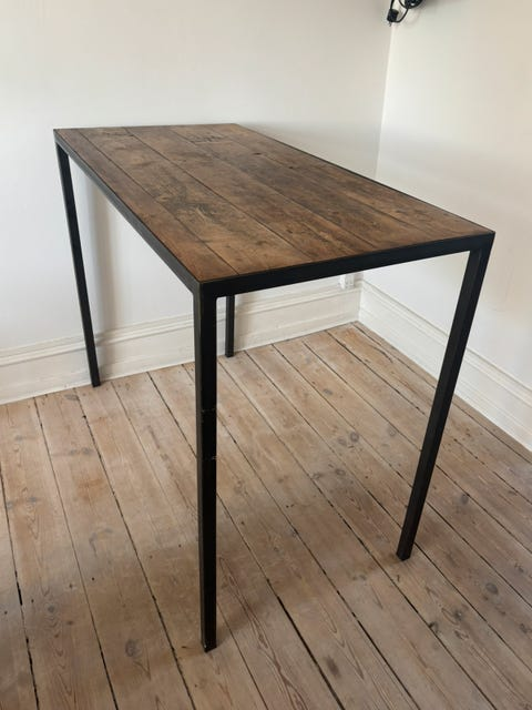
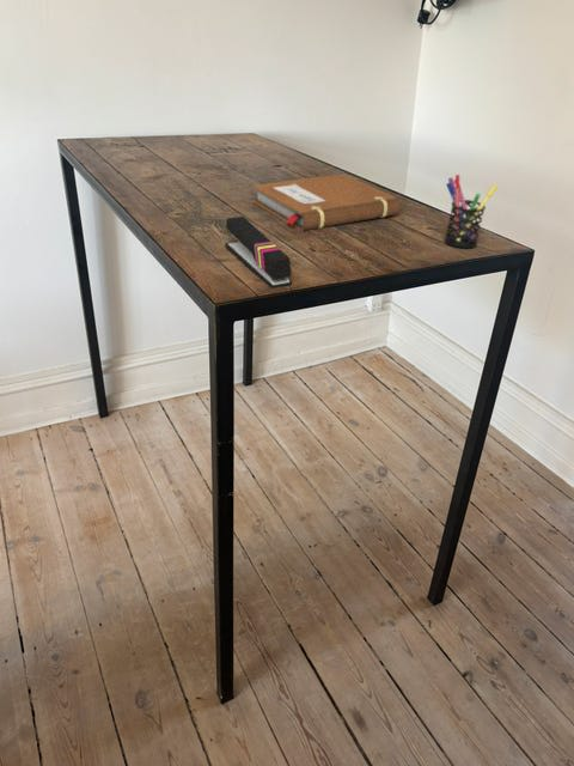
+ notebook [251,172,401,232]
+ pen holder [444,174,499,249]
+ stapler [225,215,293,290]
